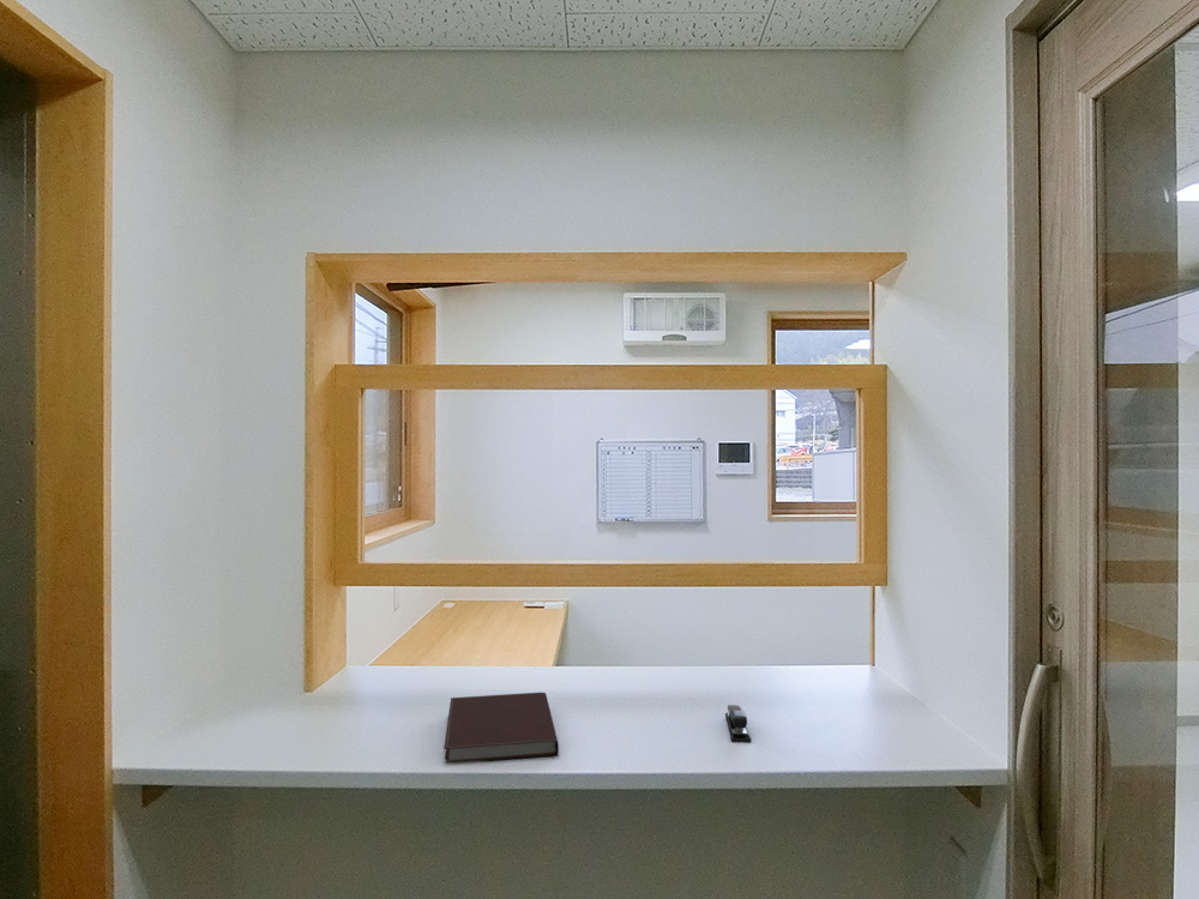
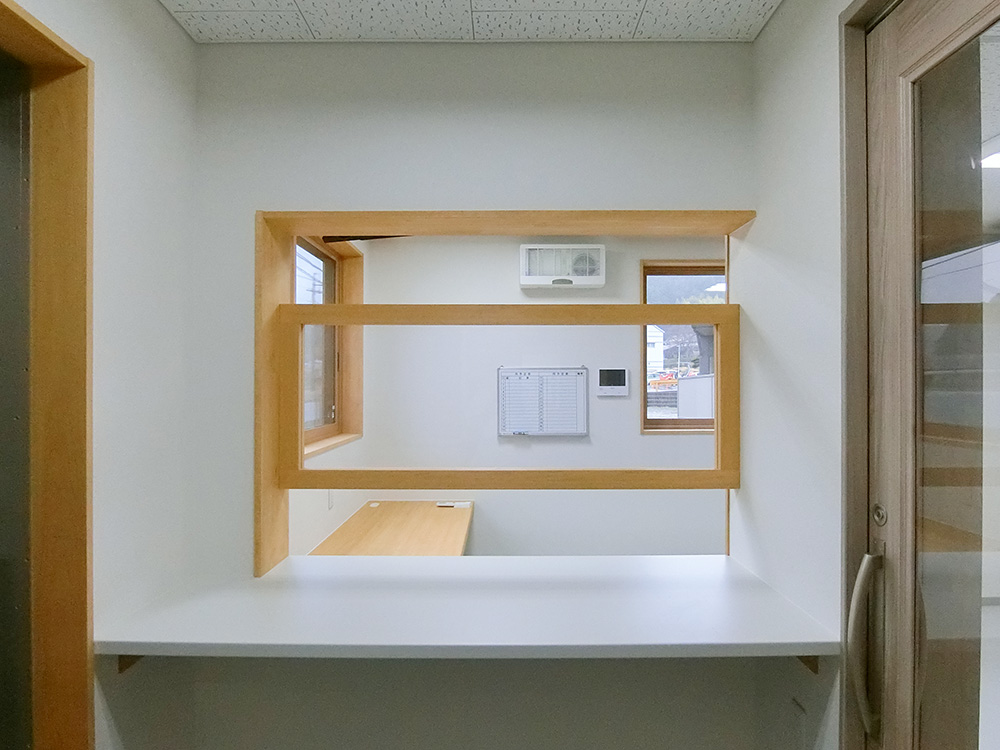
- notebook [442,692,560,764]
- stapler [724,704,752,743]
